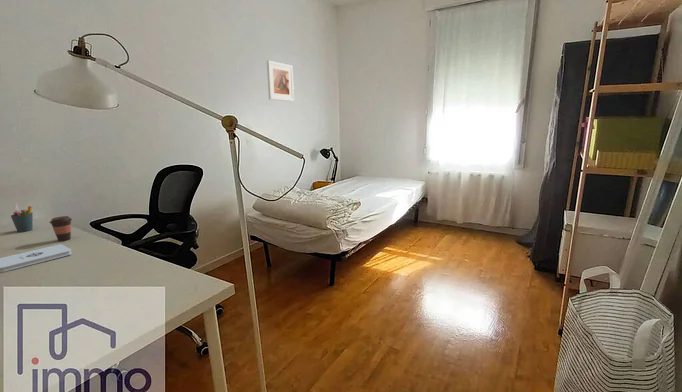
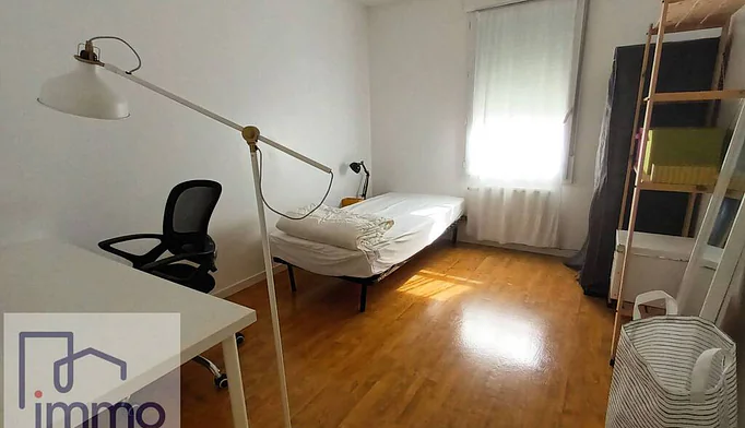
- pen holder [10,204,34,233]
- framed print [266,60,295,102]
- notepad [0,243,73,273]
- coffee cup [49,215,73,242]
